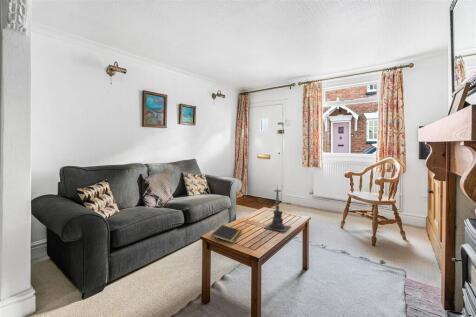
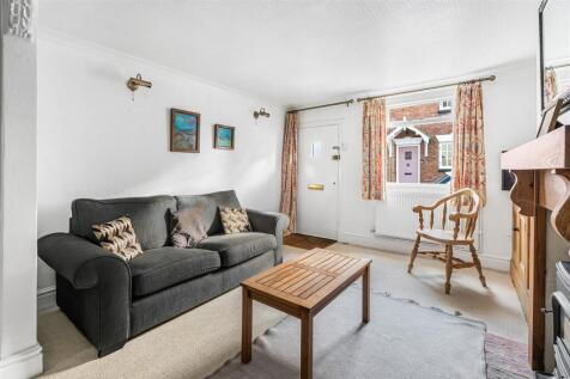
- notepad [210,224,243,244]
- candle holder [263,183,292,233]
